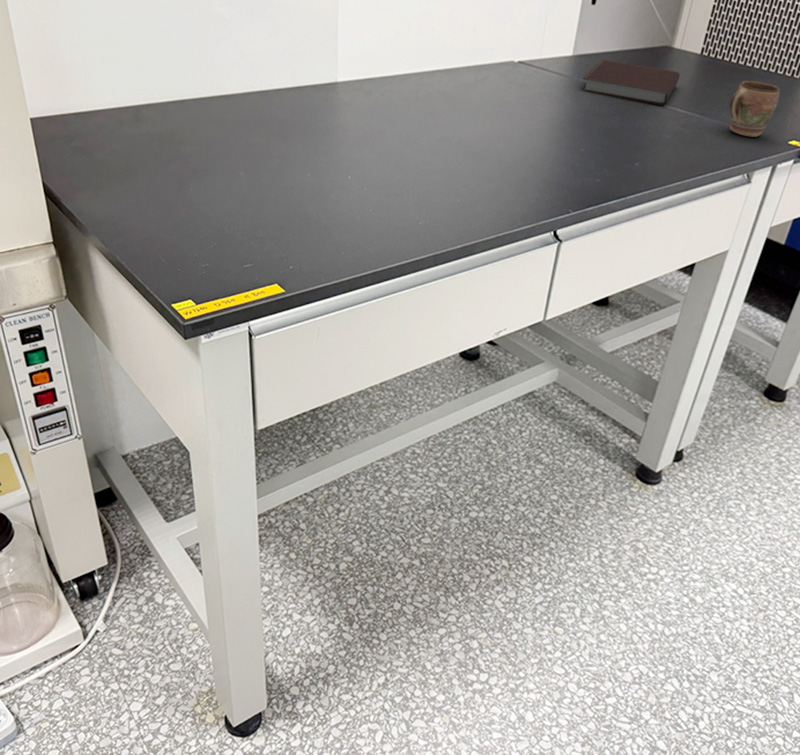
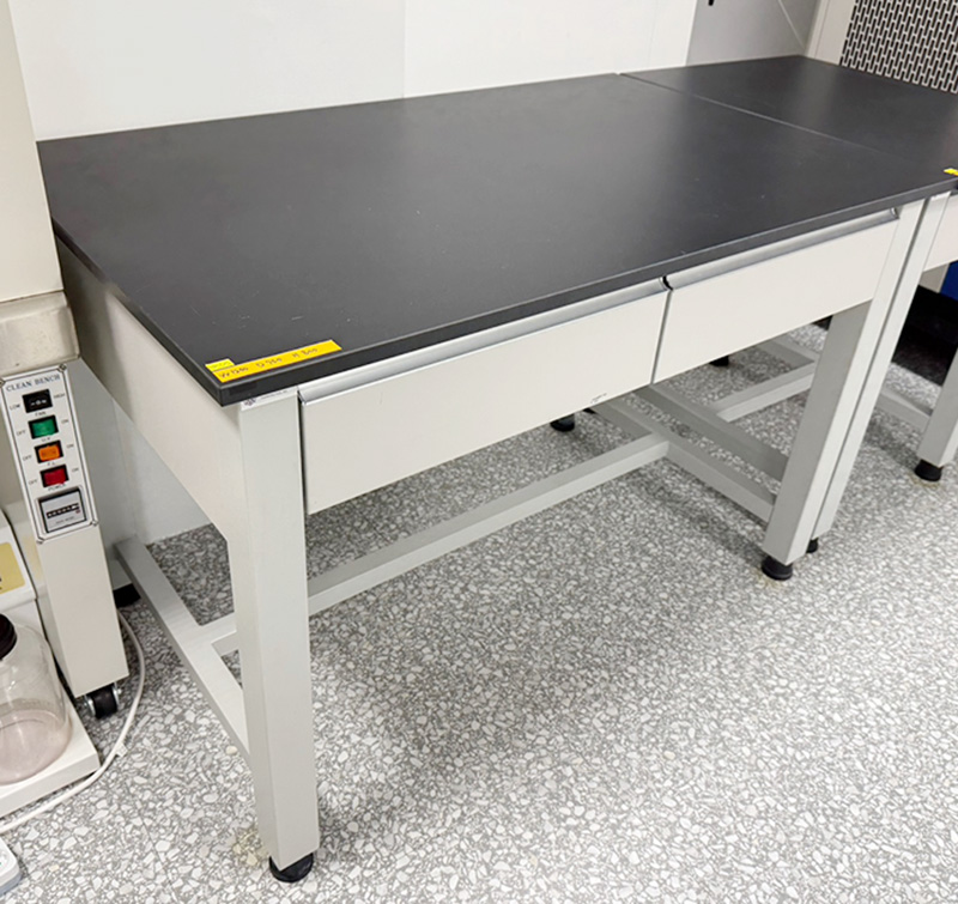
- mug [728,80,781,138]
- notebook [582,59,681,106]
